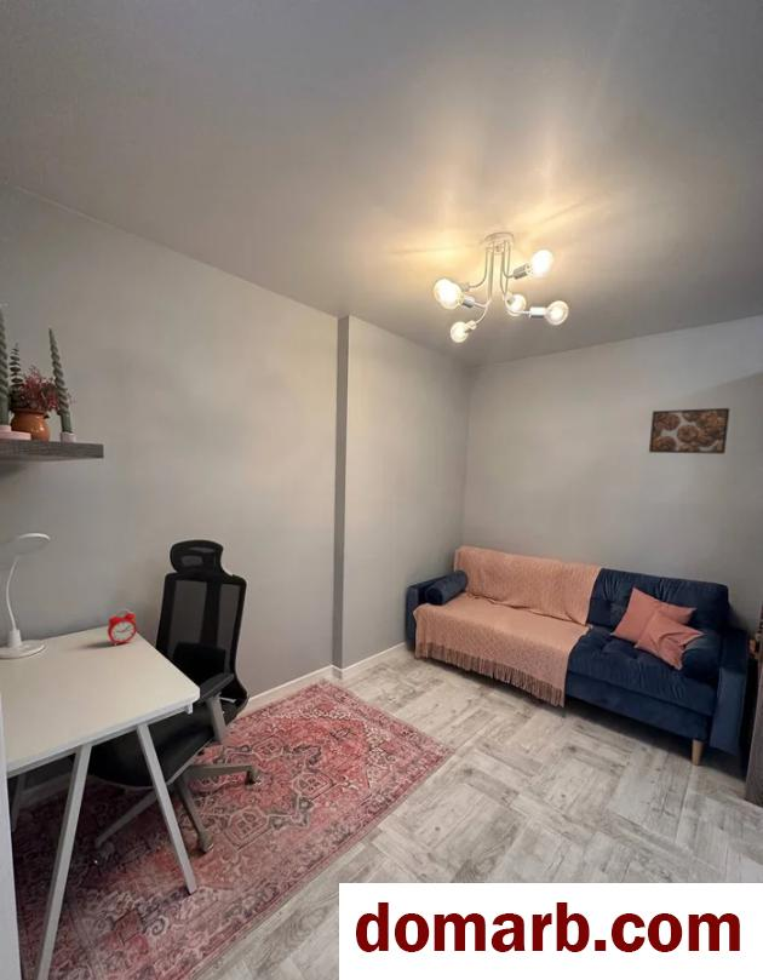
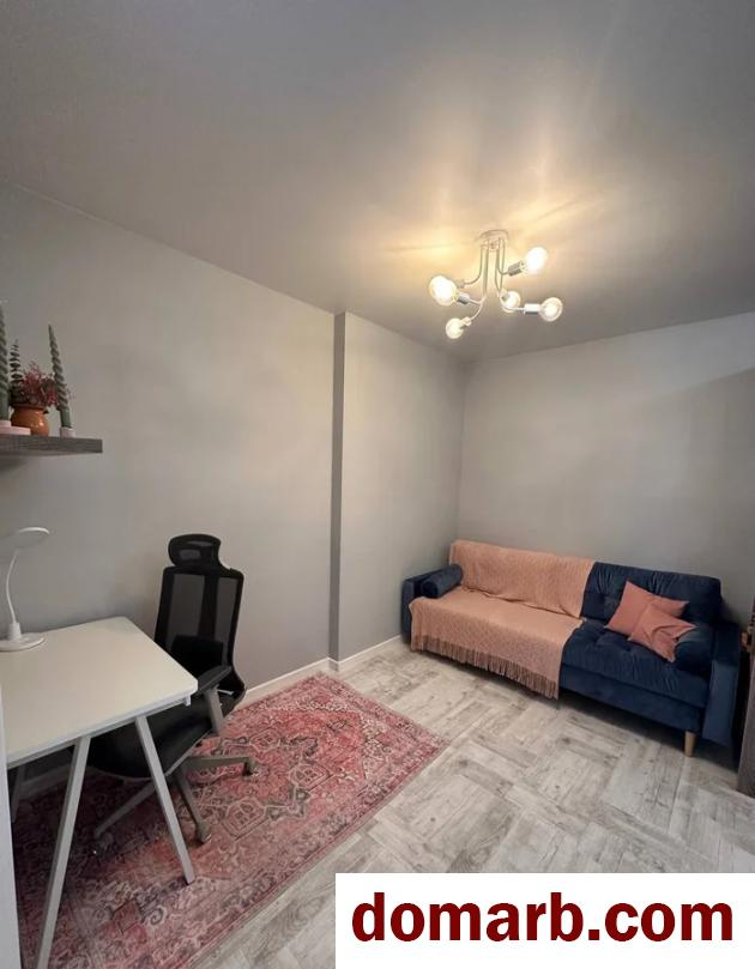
- alarm clock [107,608,138,647]
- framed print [648,407,732,455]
